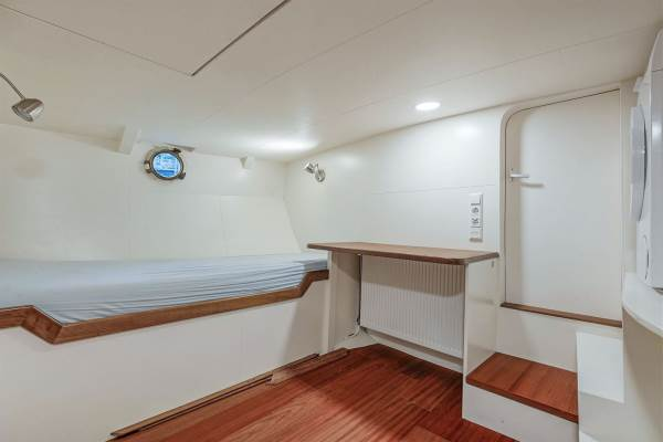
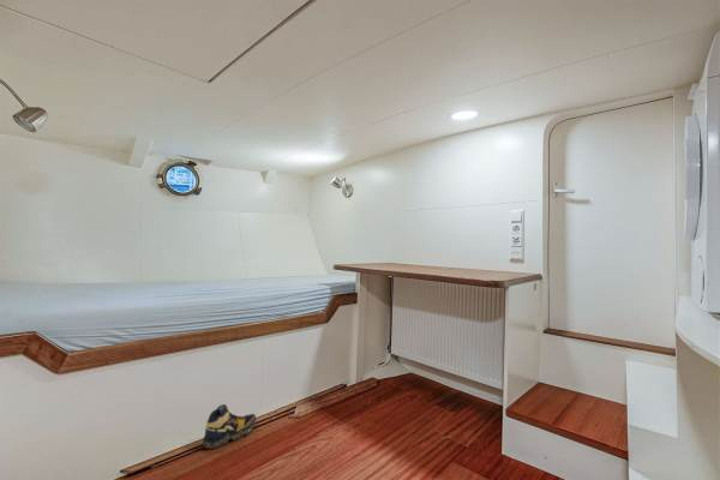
+ shoe [202,403,257,450]
